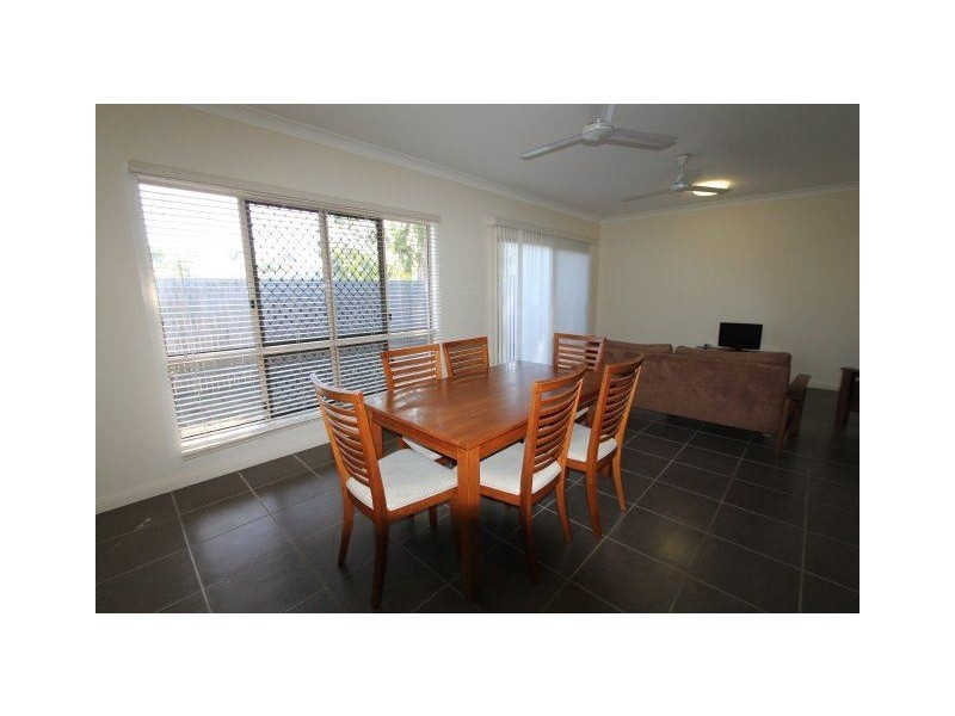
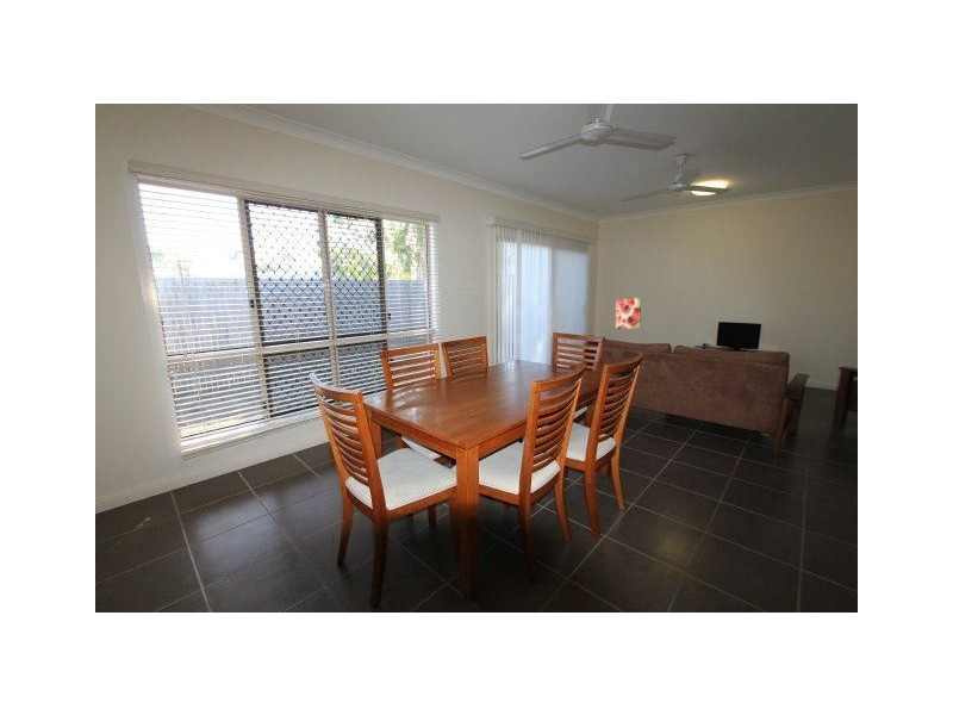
+ wall art [615,297,642,330]
